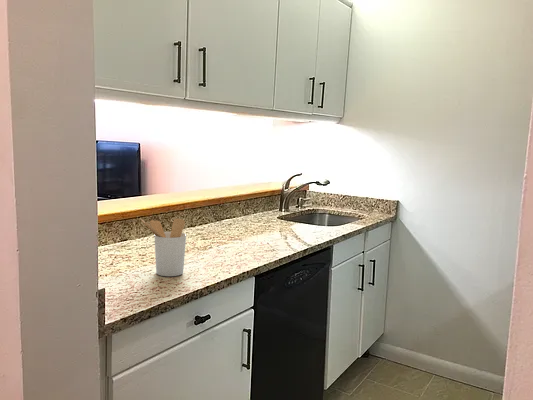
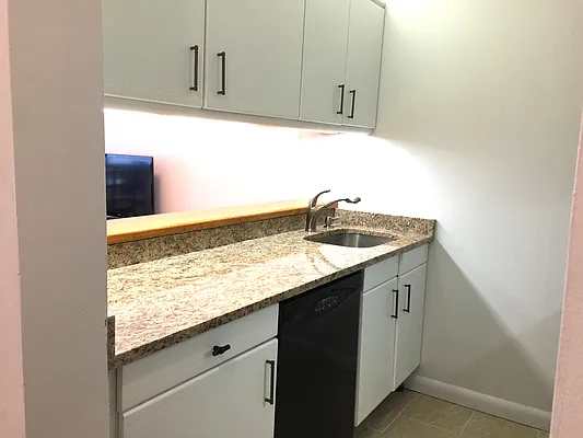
- utensil holder [140,217,187,277]
